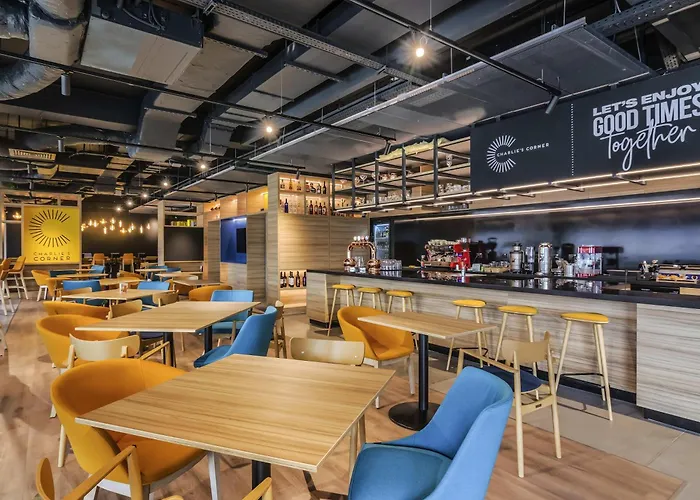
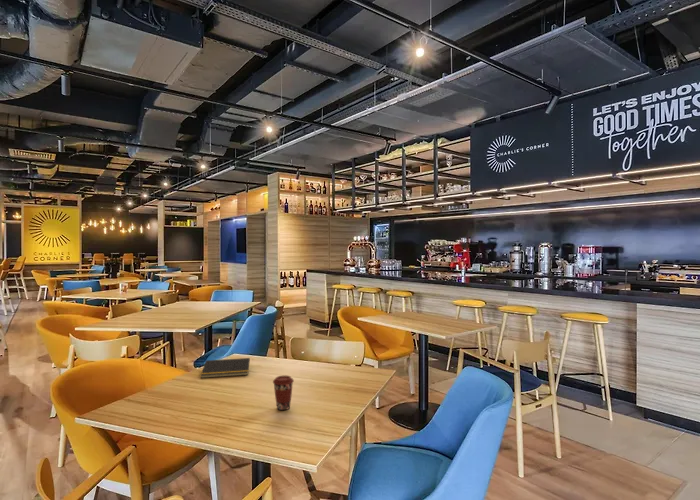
+ notepad [200,357,251,379]
+ coffee cup [272,374,295,411]
